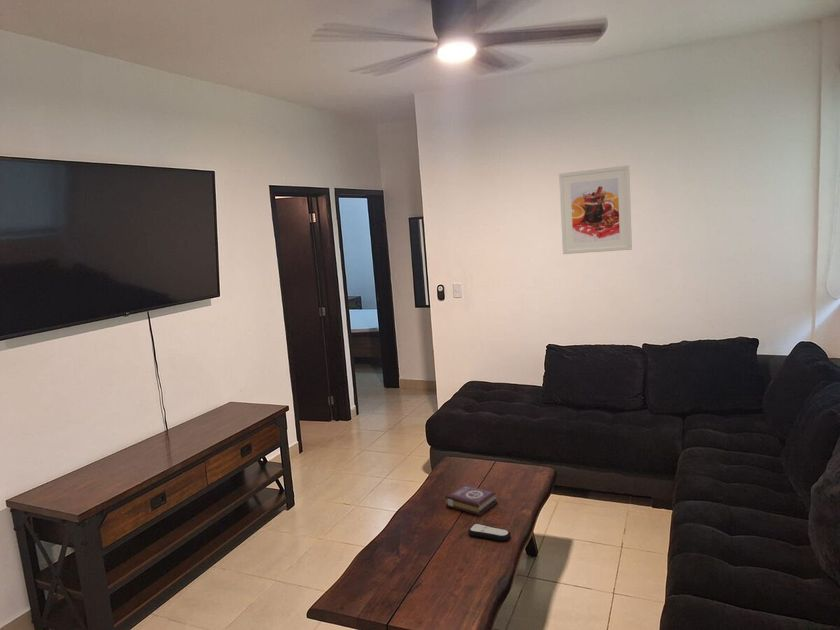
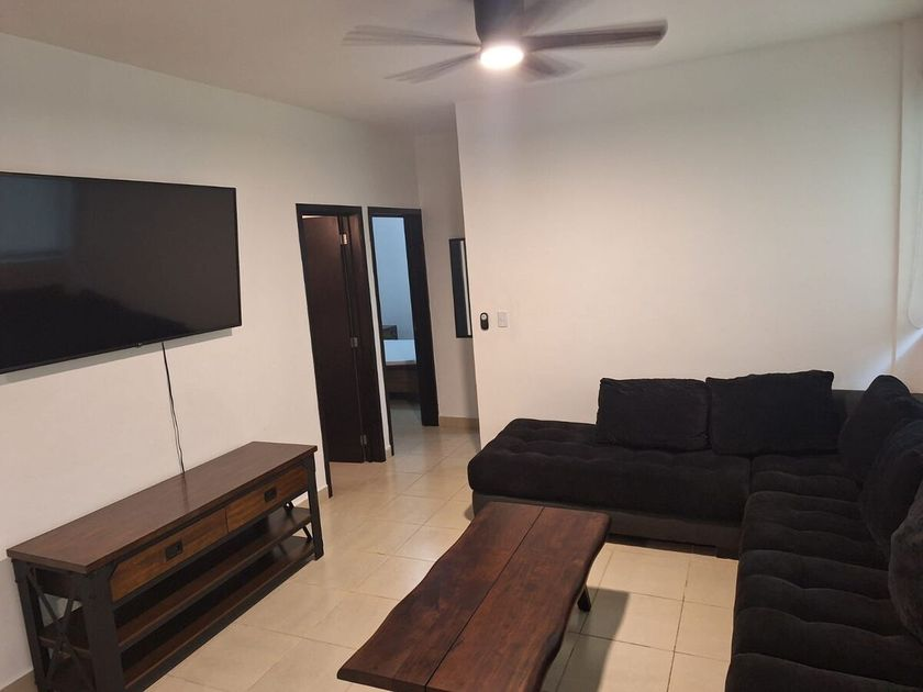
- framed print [558,164,633,255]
- book [444,484,499,516]
- remote control [467,523,512,542]
